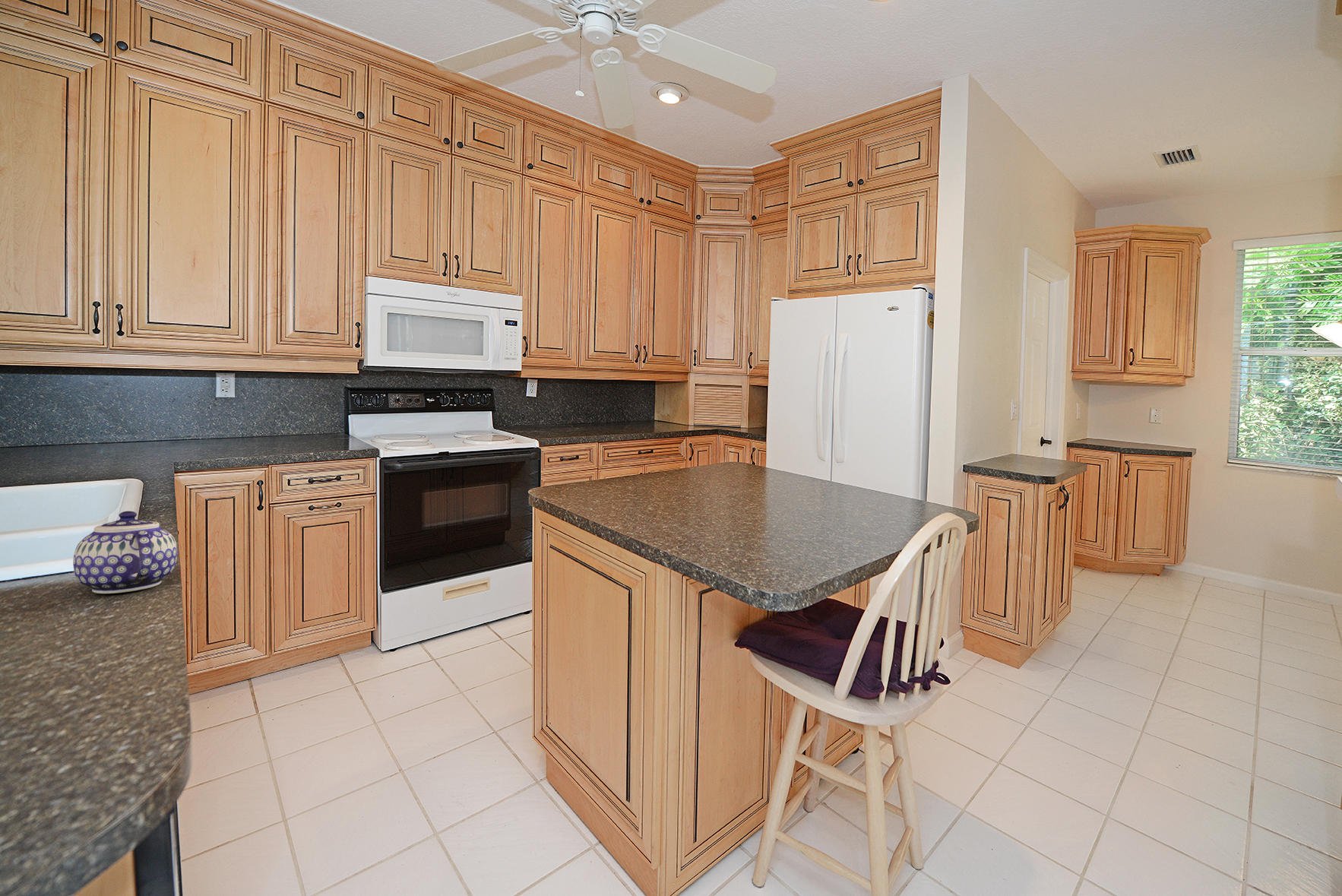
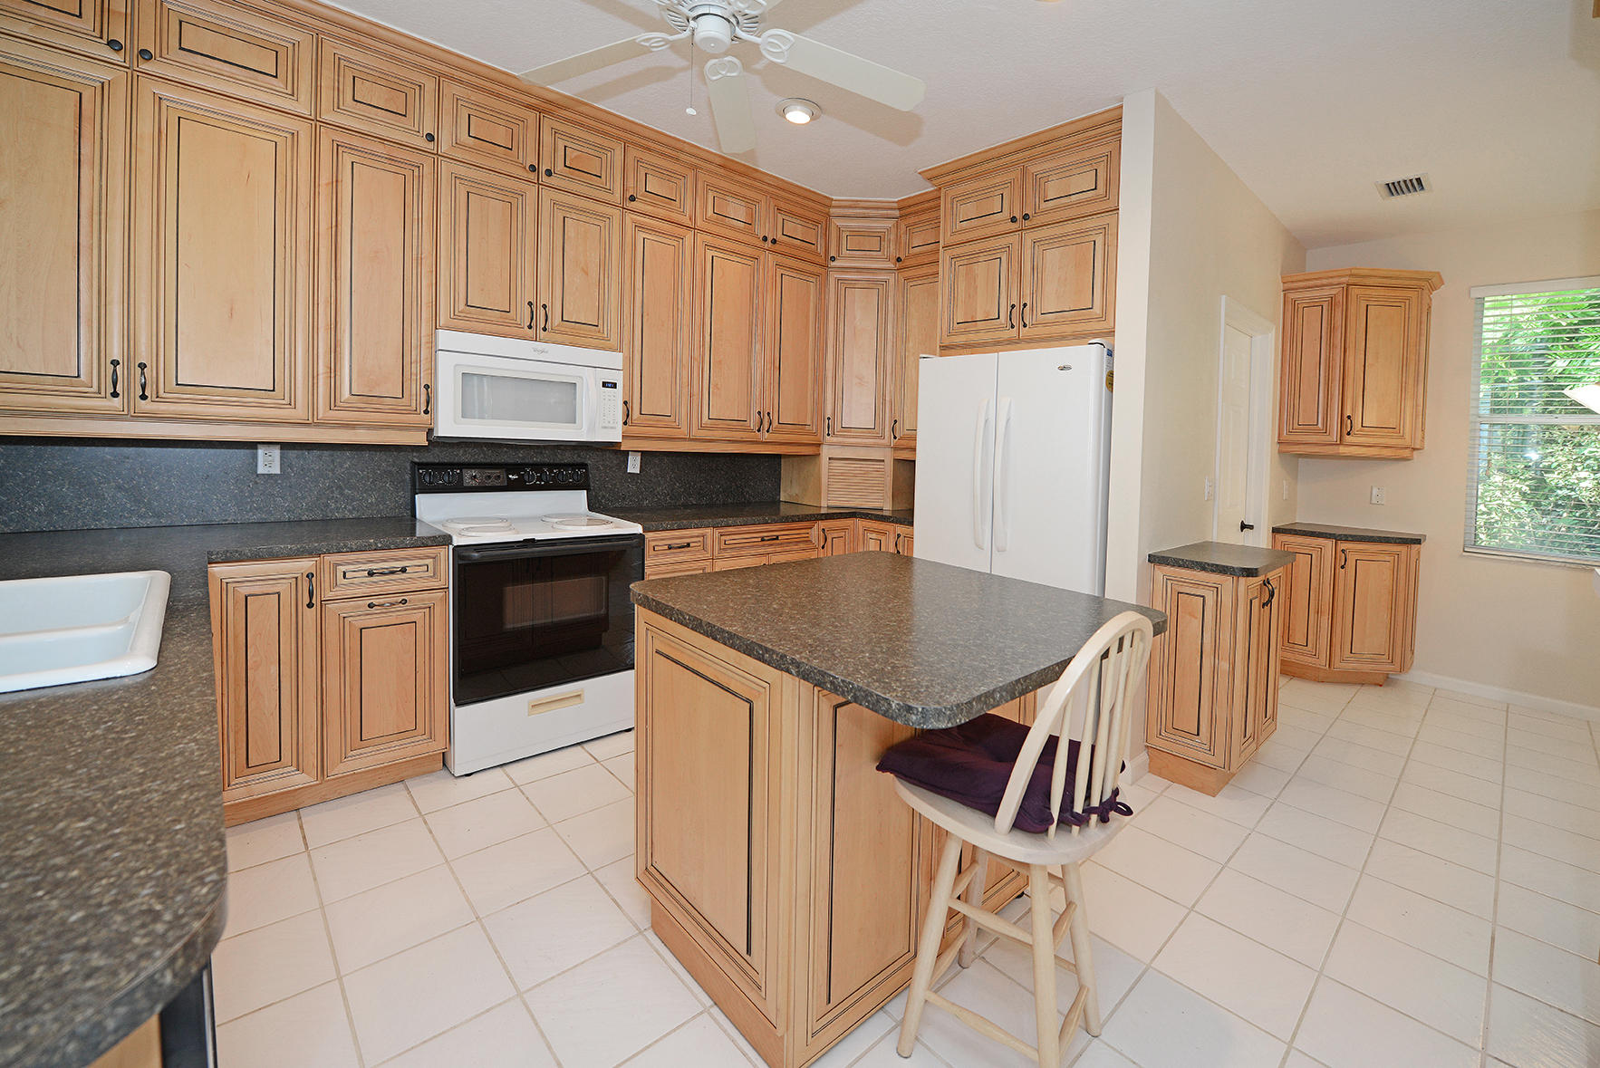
- teapot [72,511,178,594]
